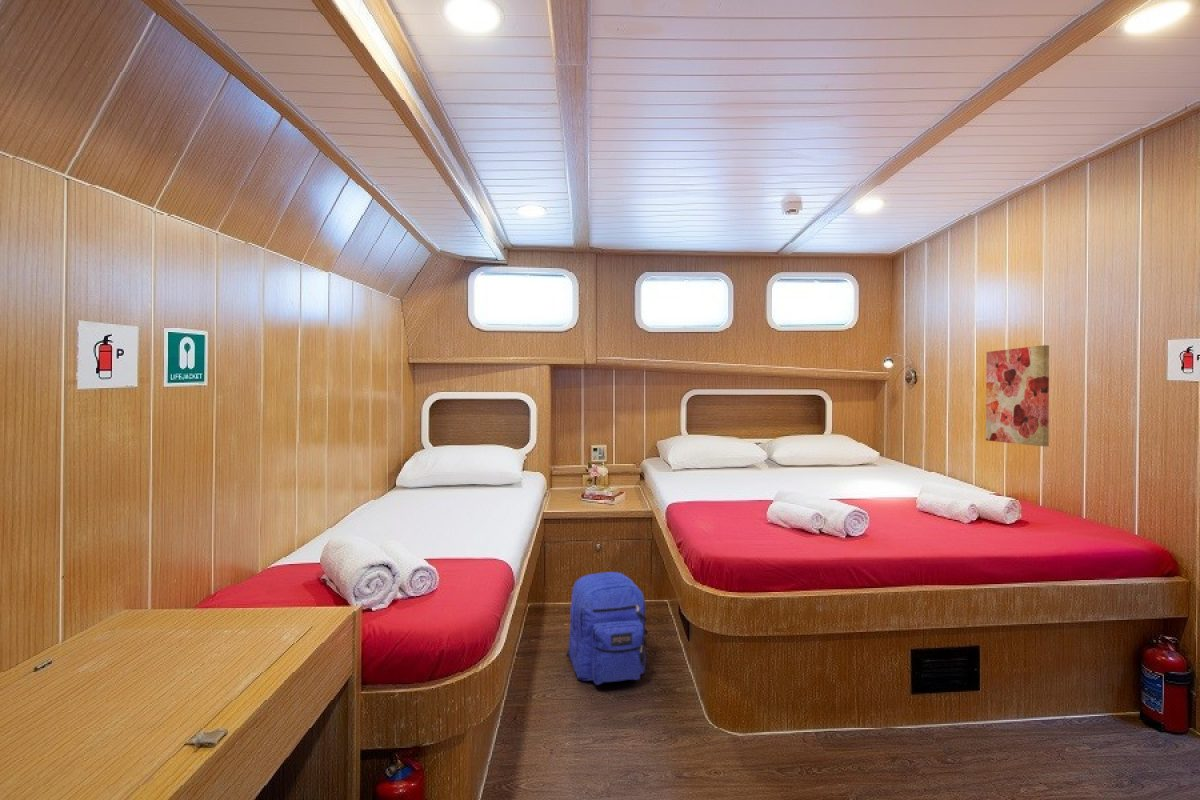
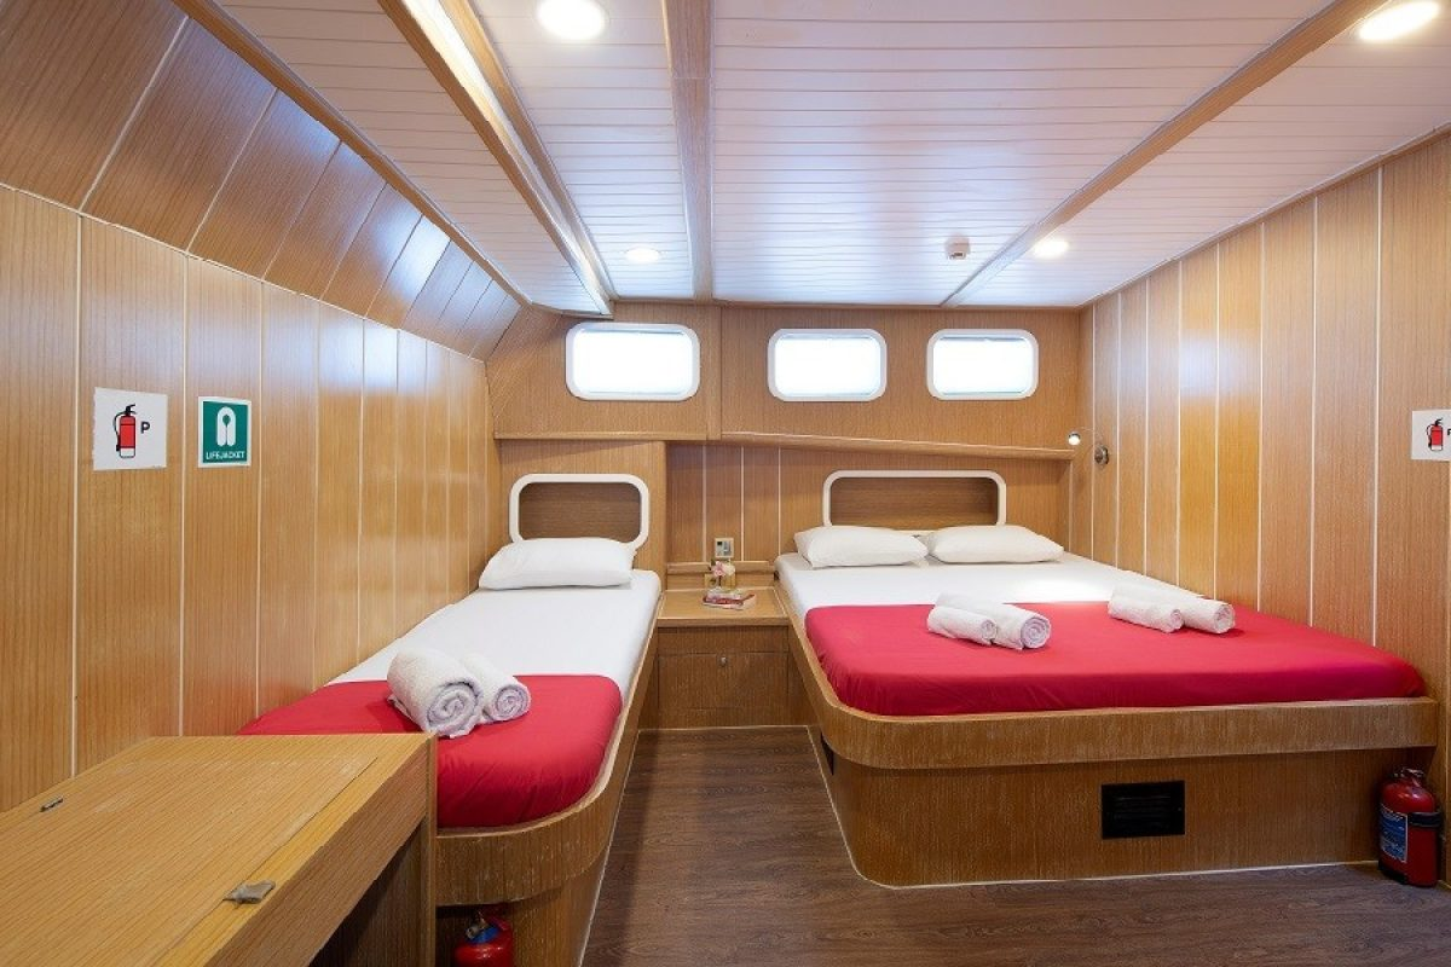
- backpack [565,571,650,686]
- wall art [985,344,1050,447]
